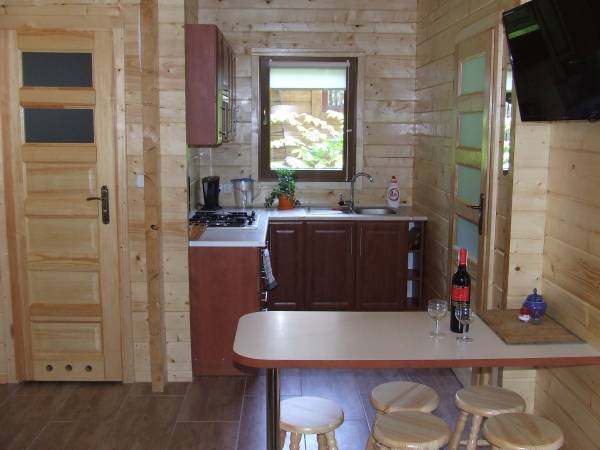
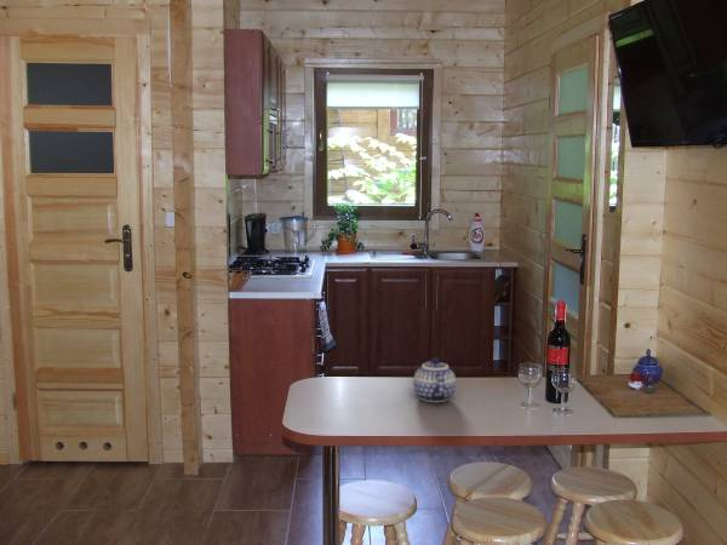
+ teapot [412,356,457,403]
